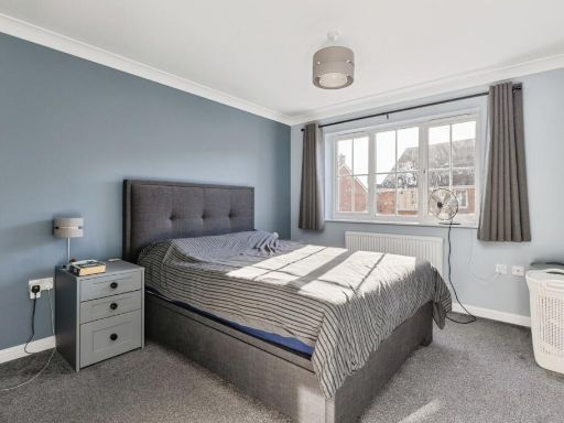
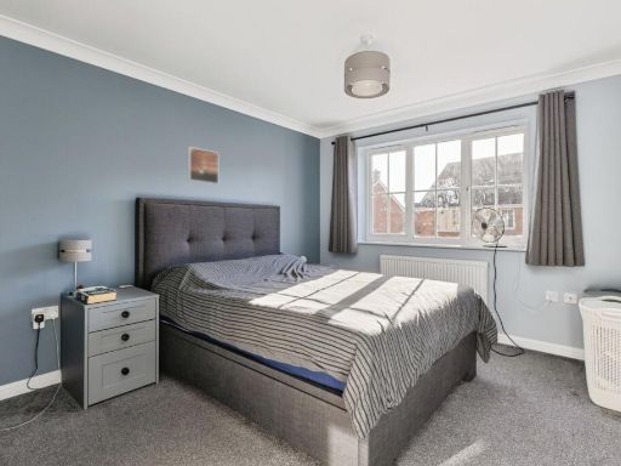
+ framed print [187,146,220,186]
